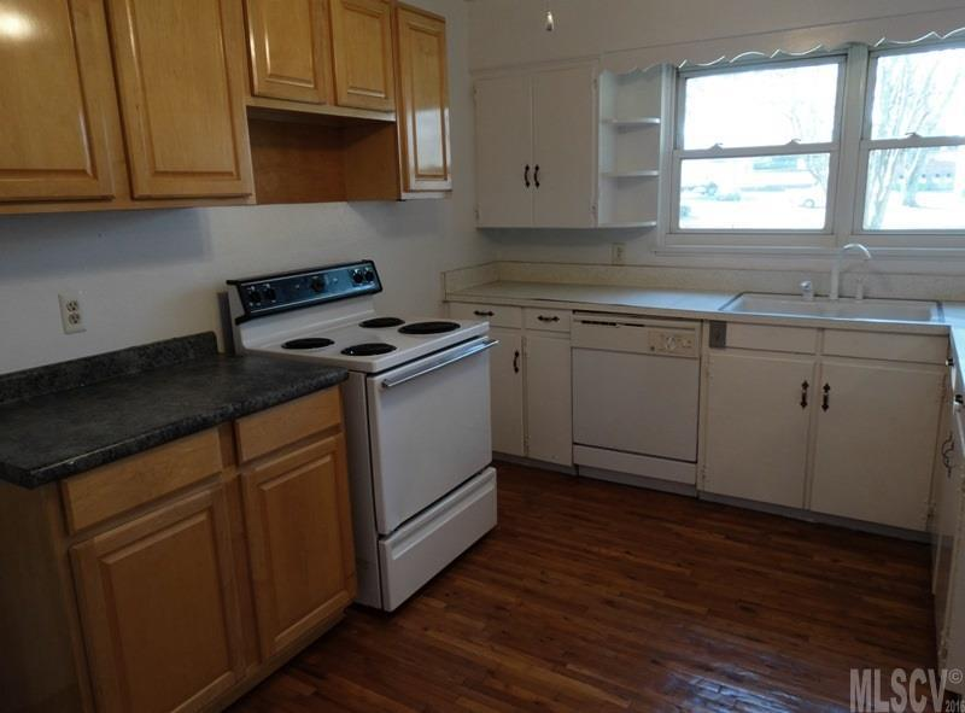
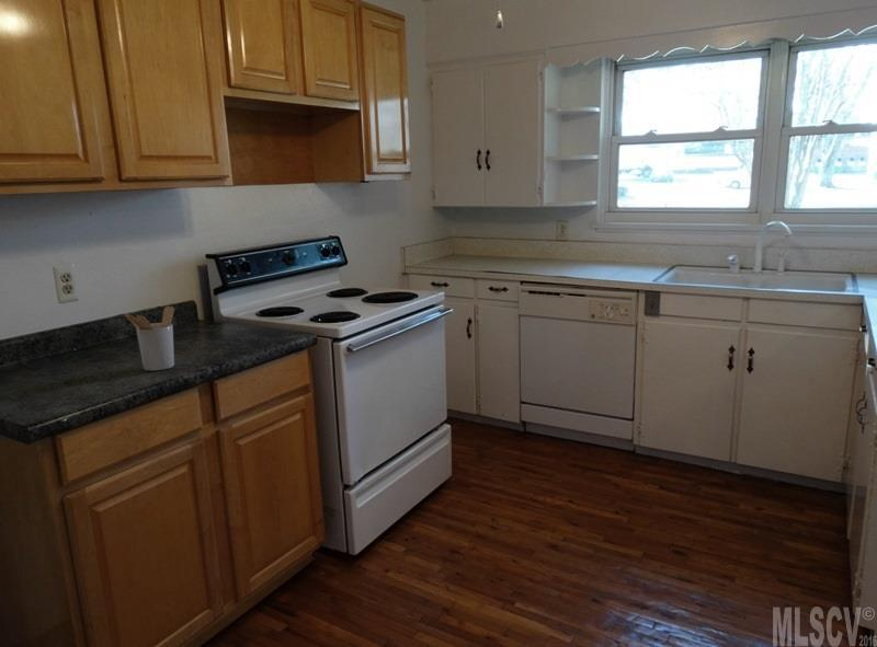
+ utensil holder [123,305,175,372]
